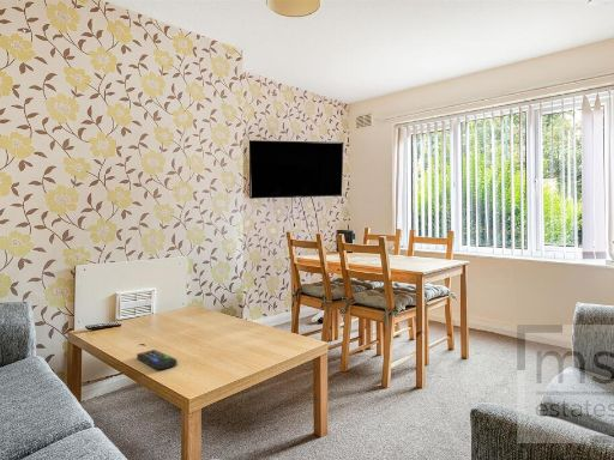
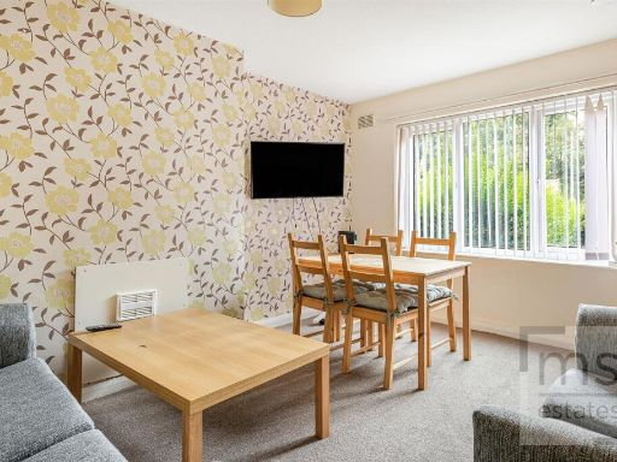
- remote control [136,349,179,371]
